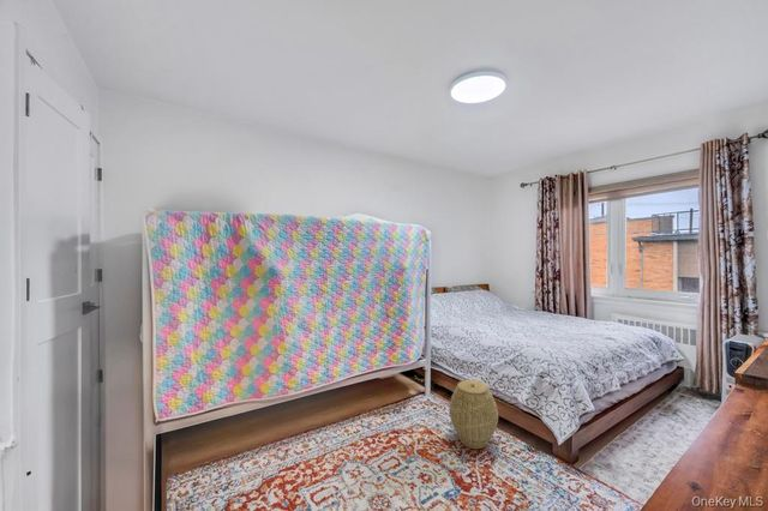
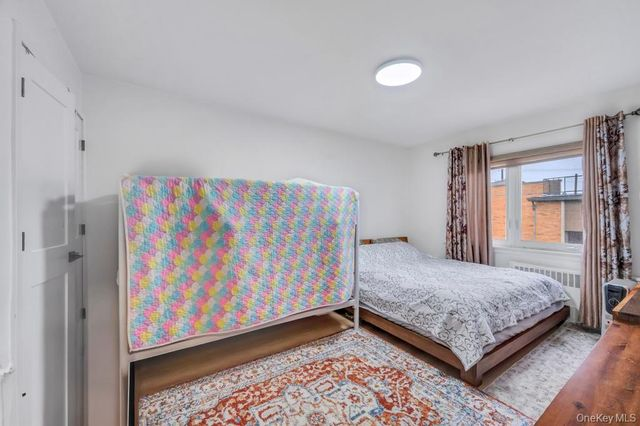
- woven basket [448,379,499,450]
